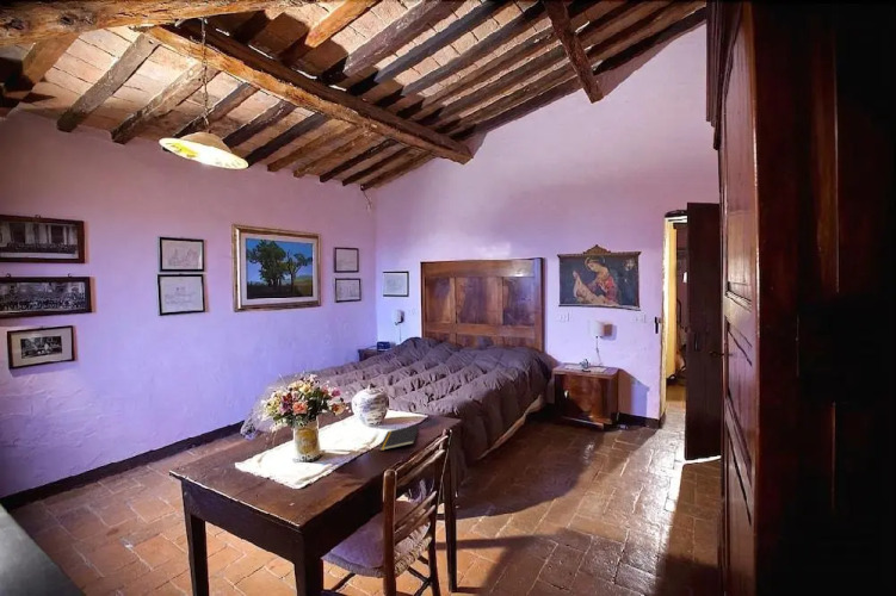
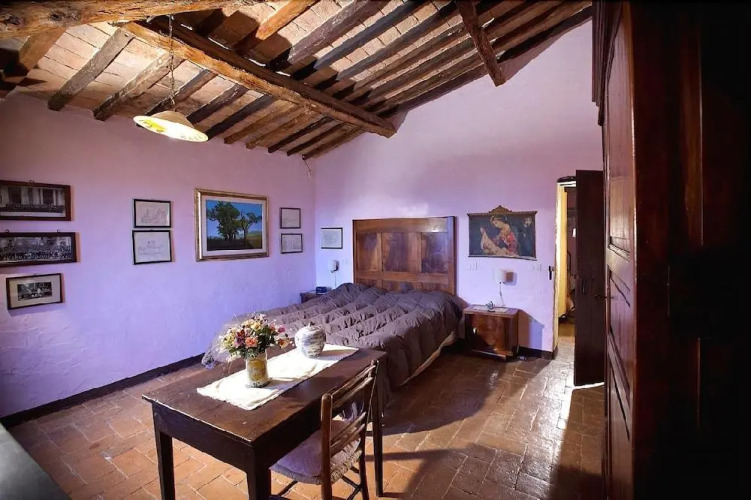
- notepad [378,423,420,452]
